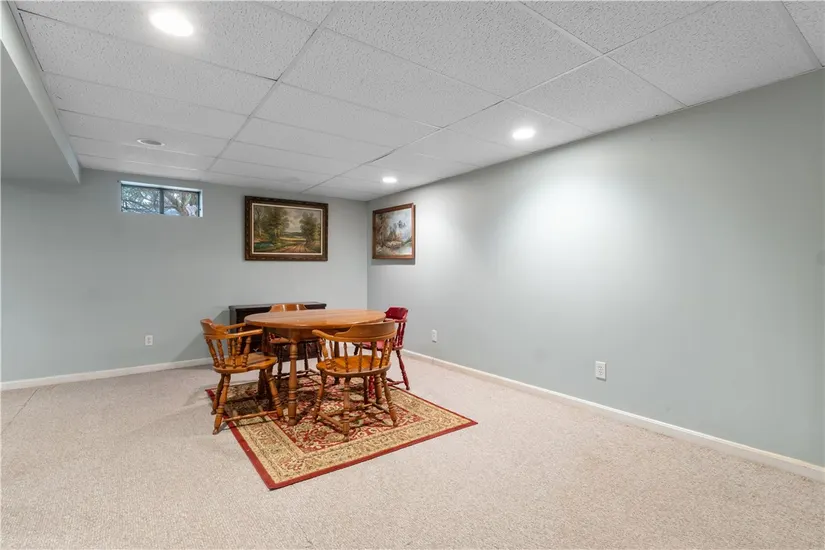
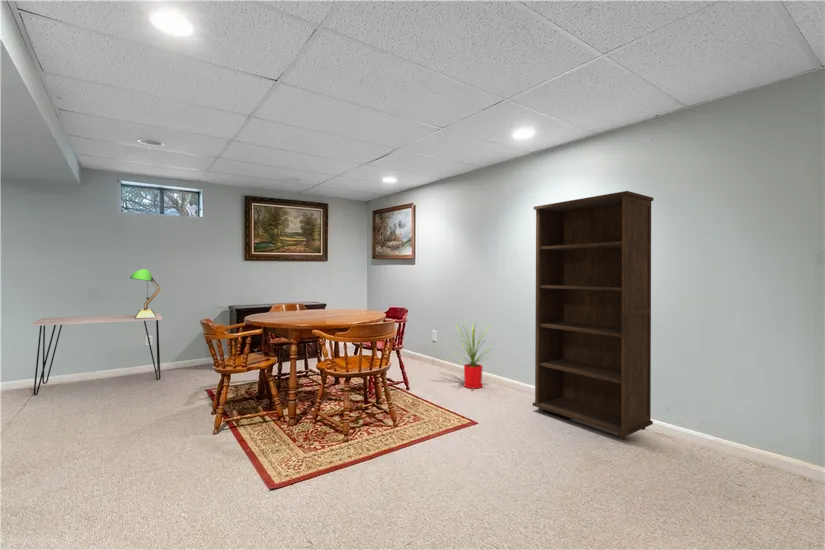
+ desk [32,312,163,396]
+ house plant [447,316,496,390]
+ table lamp [129,268,163,318]
+ bookcase [532,190,655,440]
